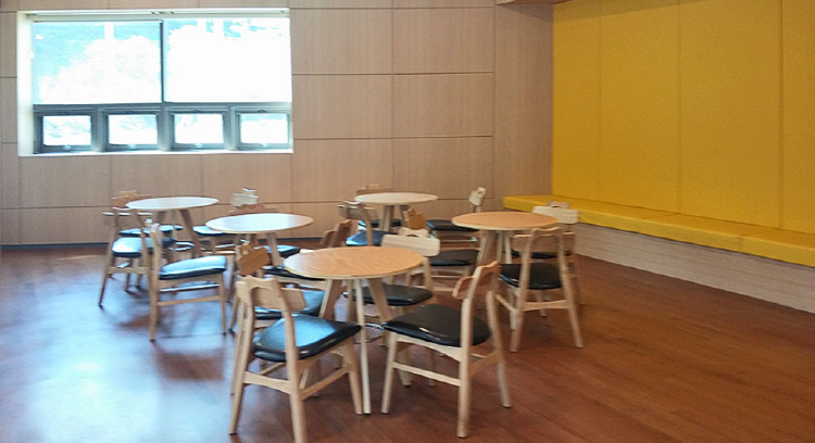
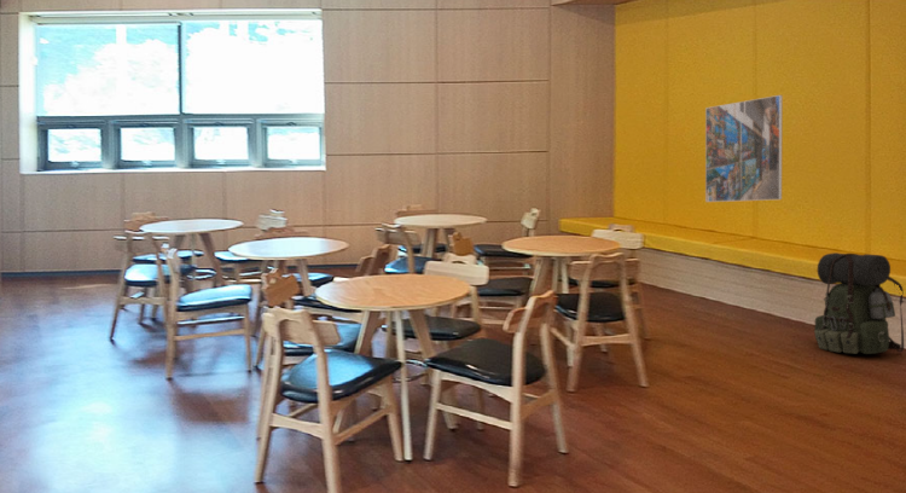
+ backpack [813,251,905,355]
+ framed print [704,94,784,203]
